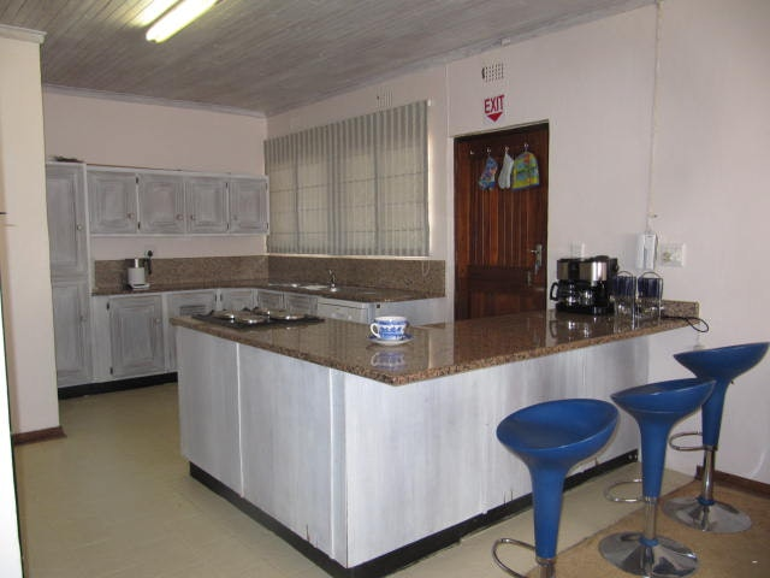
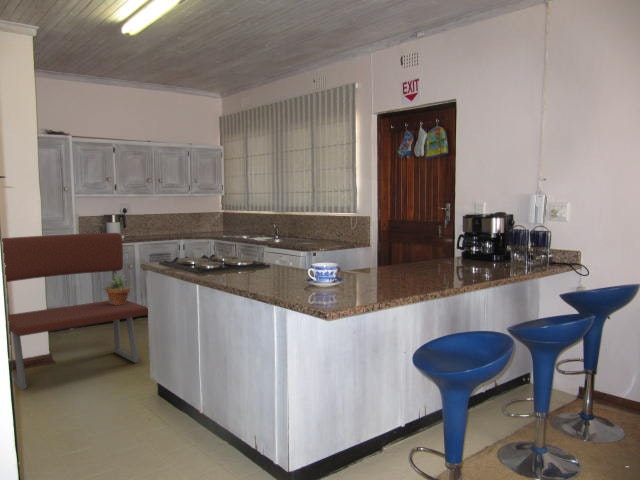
+ bench [1,232,149,391]
+ potted plant [102,273,134,305]
